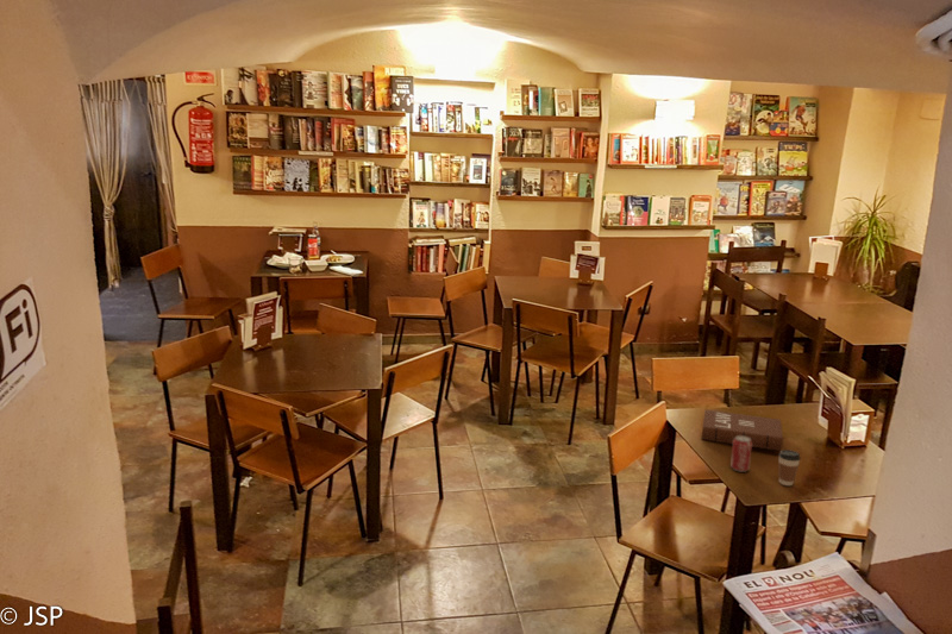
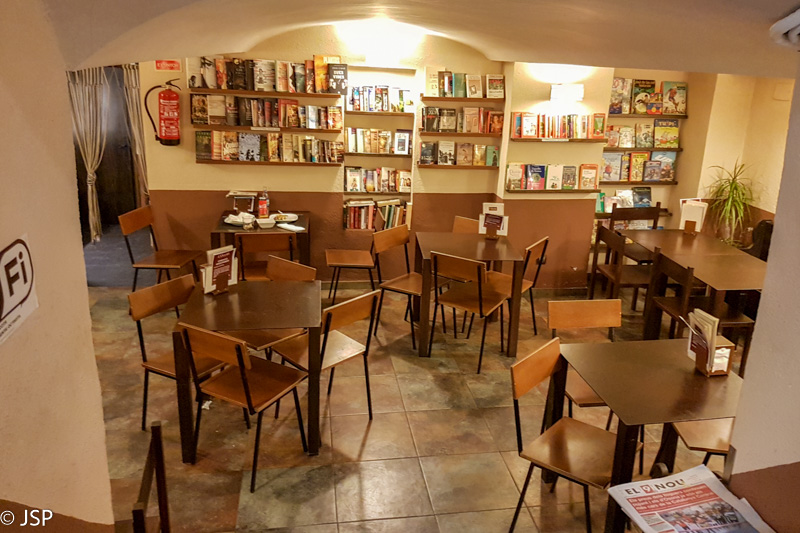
- book [701,408,784,452]
- beverage can [729,435,753,473]
- coffee cup [777,448,802,487]
